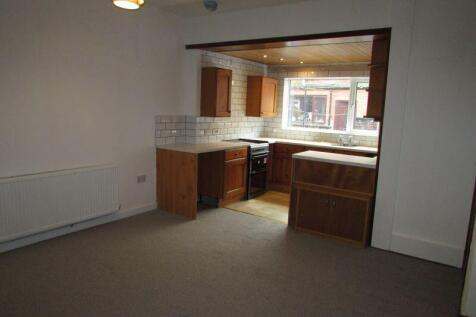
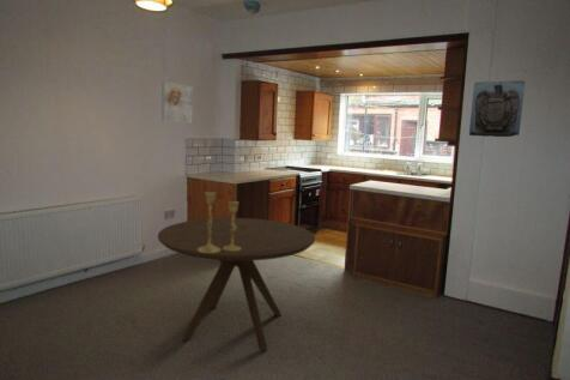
+ wall sculpture [468,79,526,138]
+ dining table [157,217,316,352]
+ candlestick [198,191,242,253]
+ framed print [160,80,194,125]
